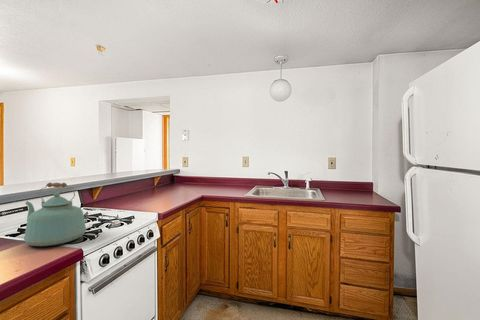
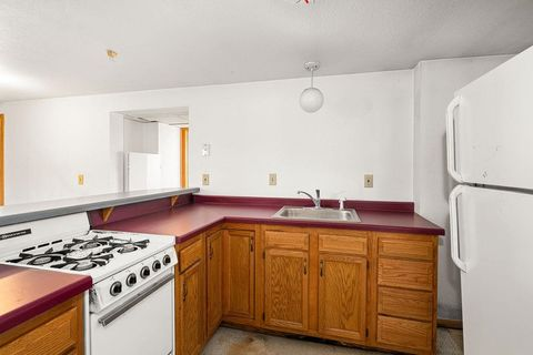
- kettle [23,182,87,247]
